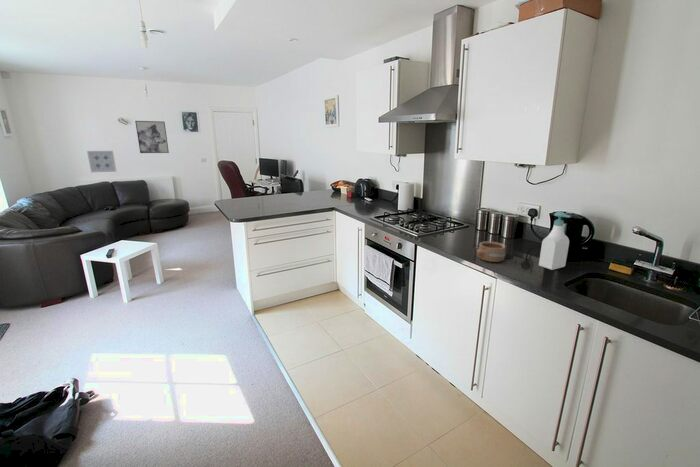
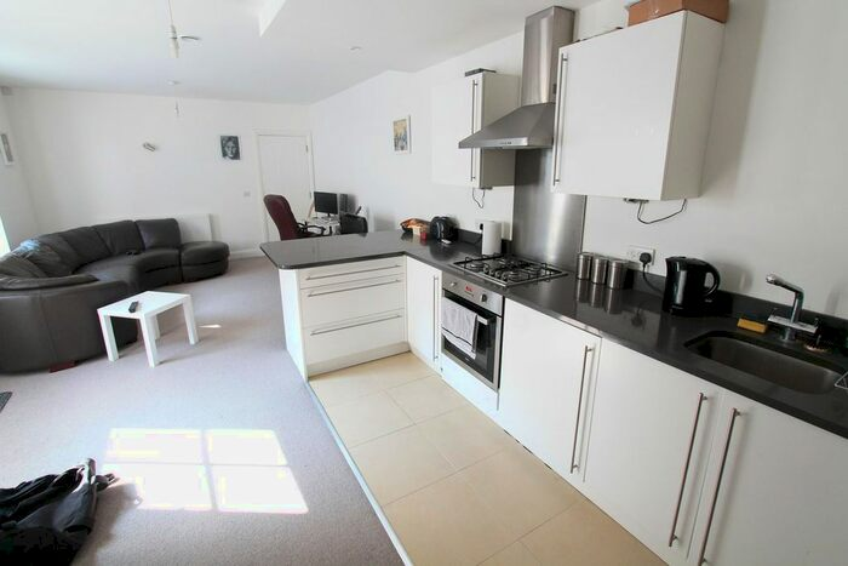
- soap bottle [538,211,573,271]
- pottery [476,241,506,263]
- wall art [86,150,117,173]
- wall art [134,120,170,154]
